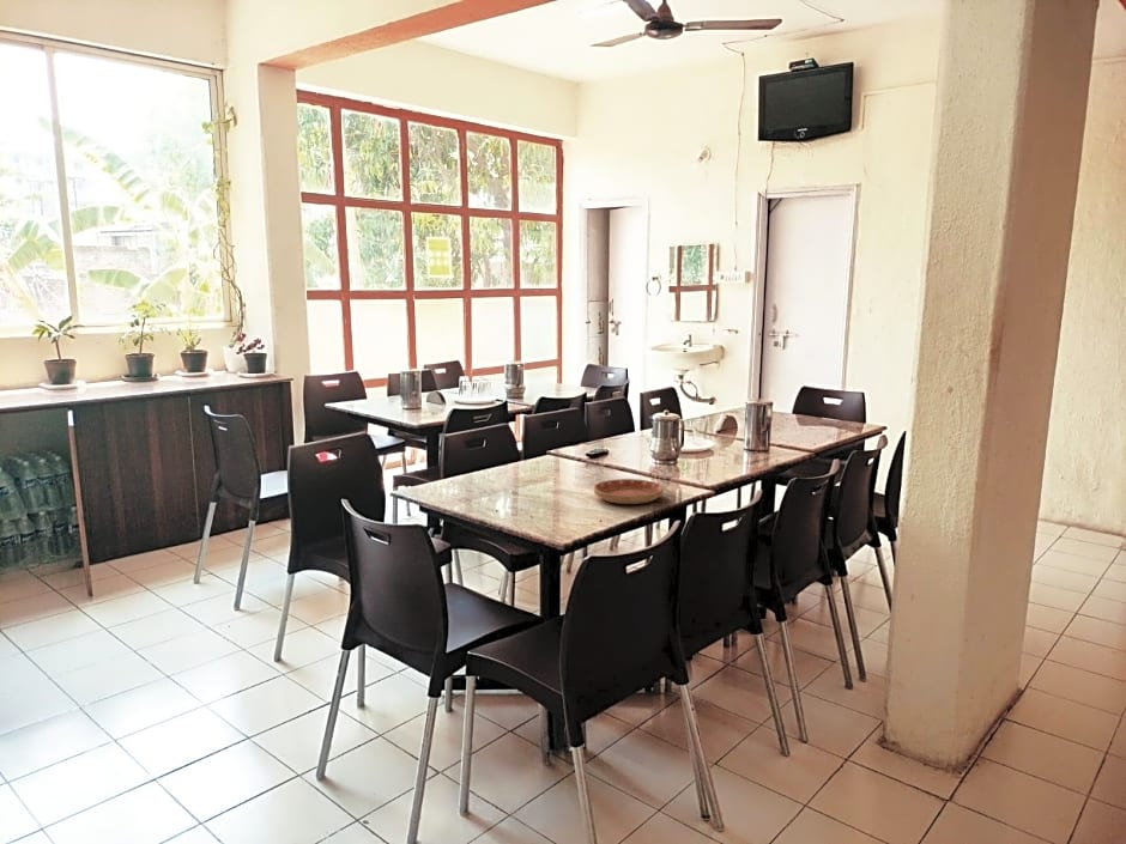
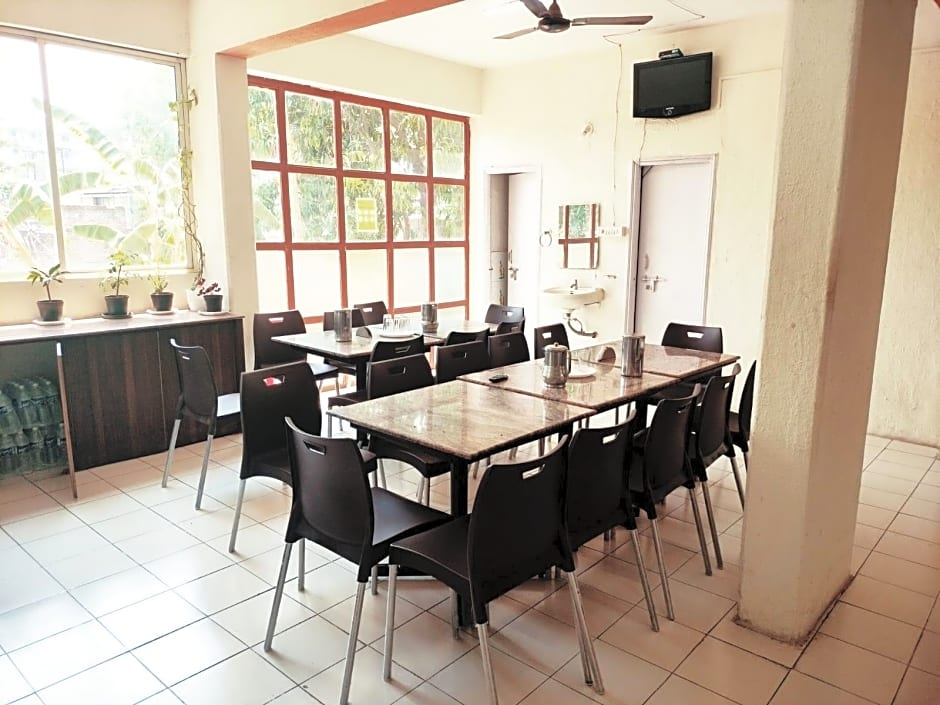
- saucer [593,478,665,505]
